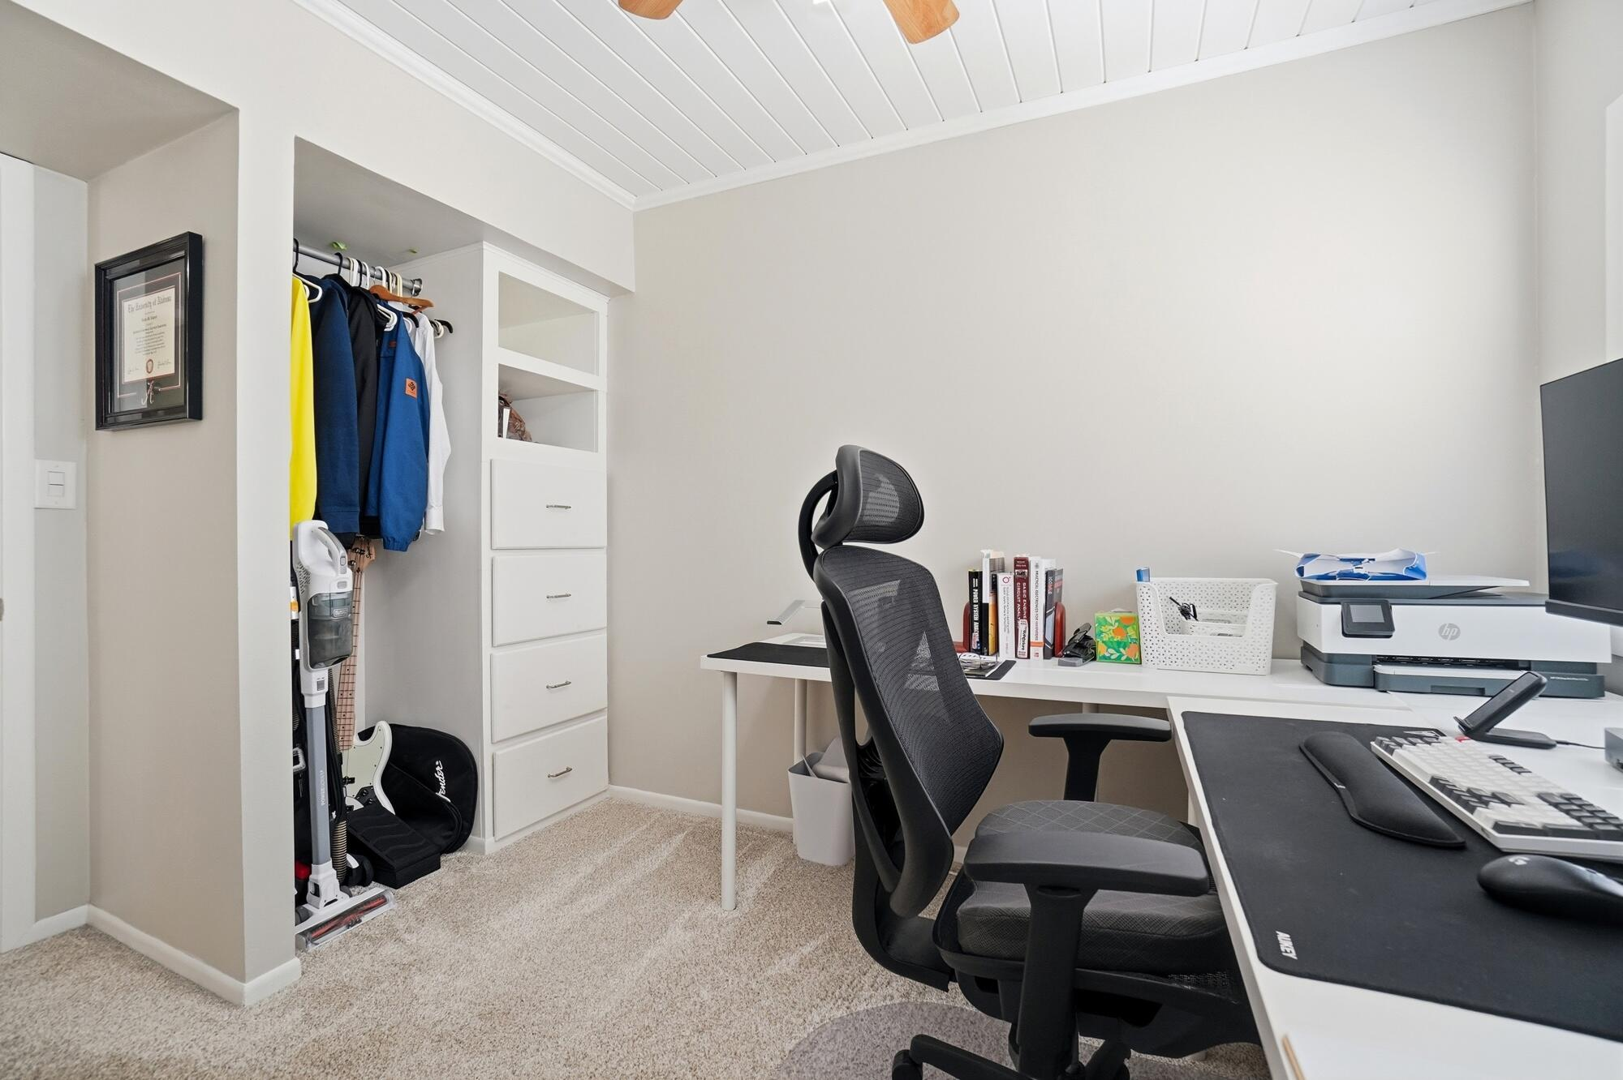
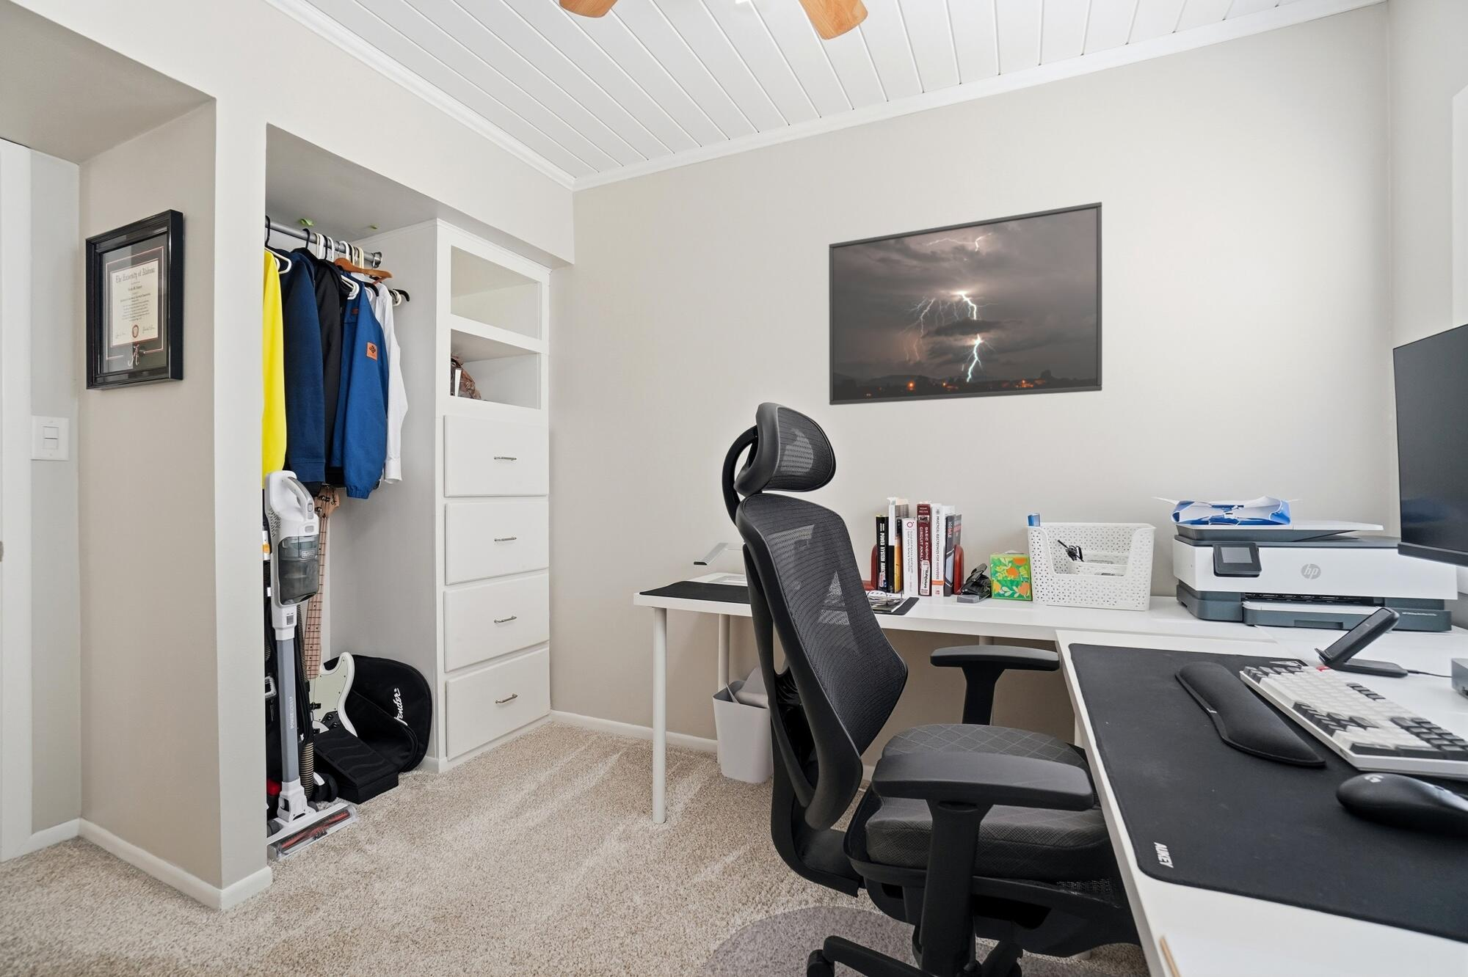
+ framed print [828,201,1104,407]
